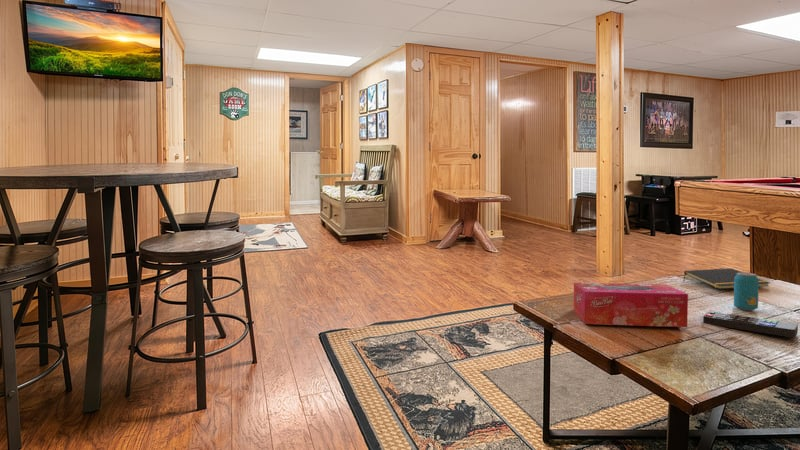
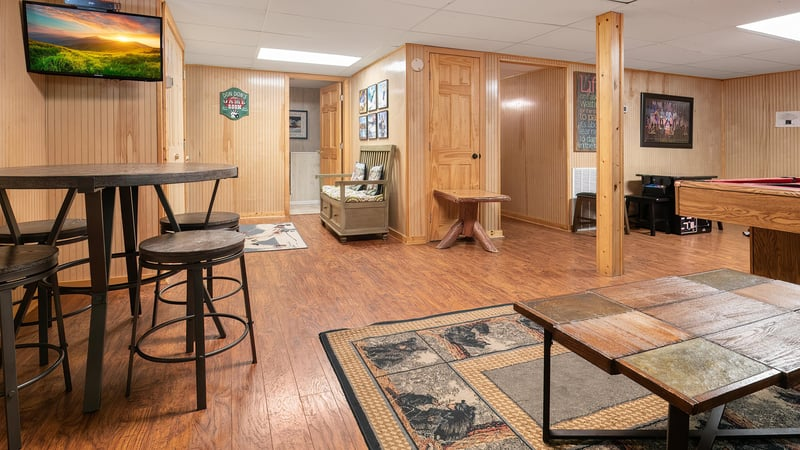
- notepad [682,268,770,290]
- remote control [702,310,799,338]
- beverage can [733,272,760,311]
- tissue box [573,282,689,328]
